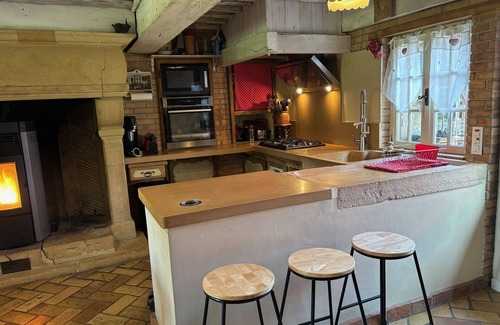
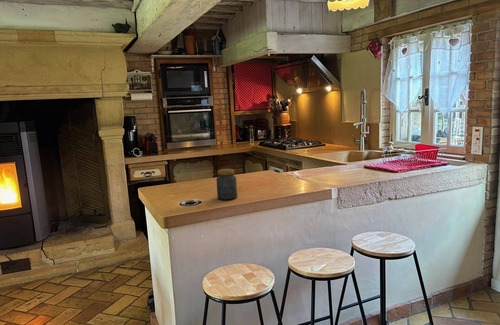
+ jar [215,168,238,201]
